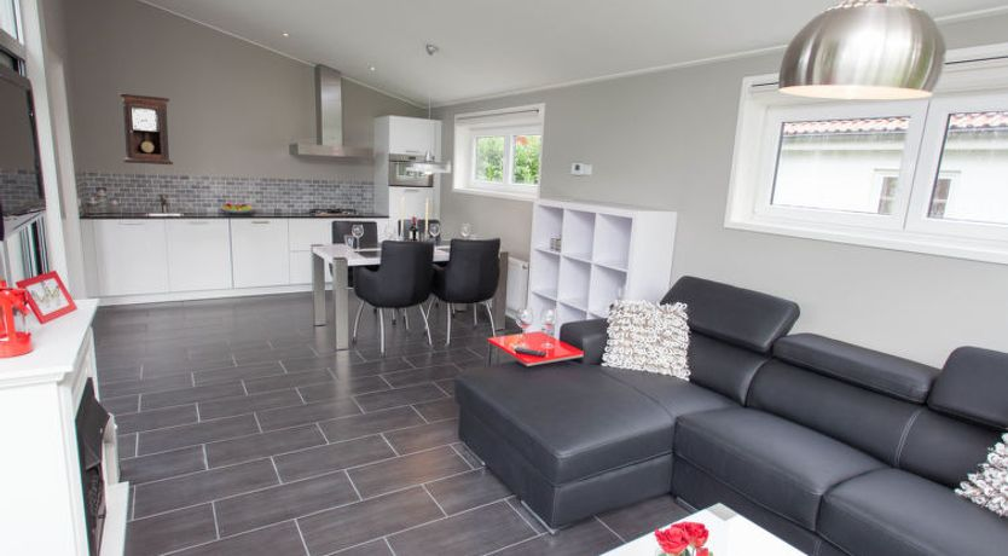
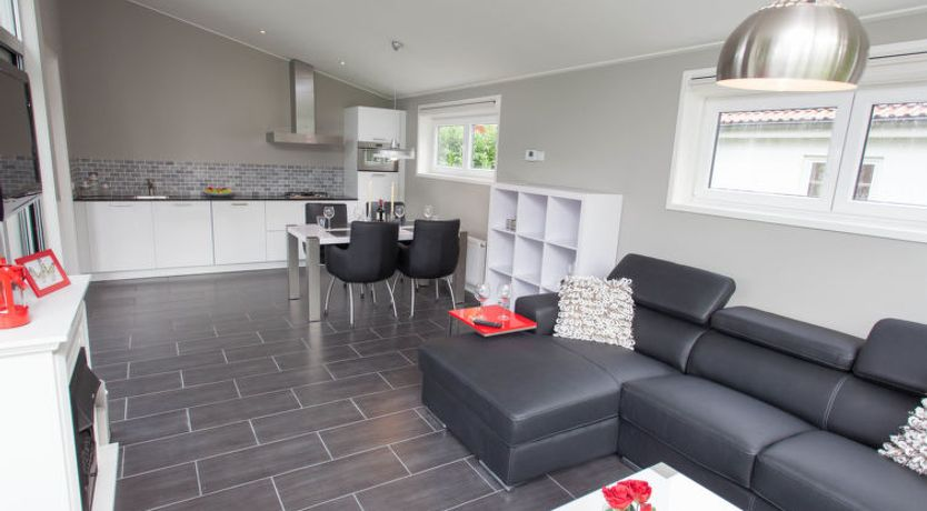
- pendulum clock [118,92,174,166]
